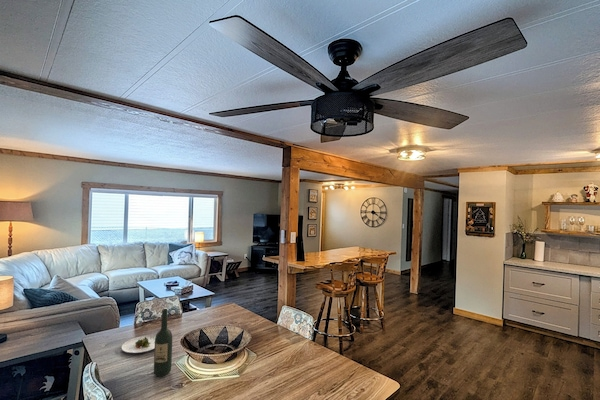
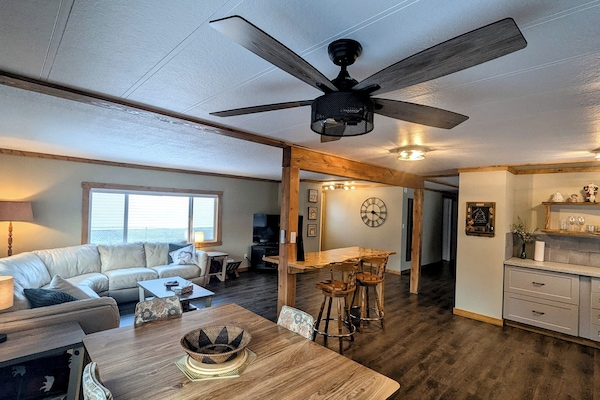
- wine bottle [153,308,173,377]
- salad plate [120,335,156,354]
